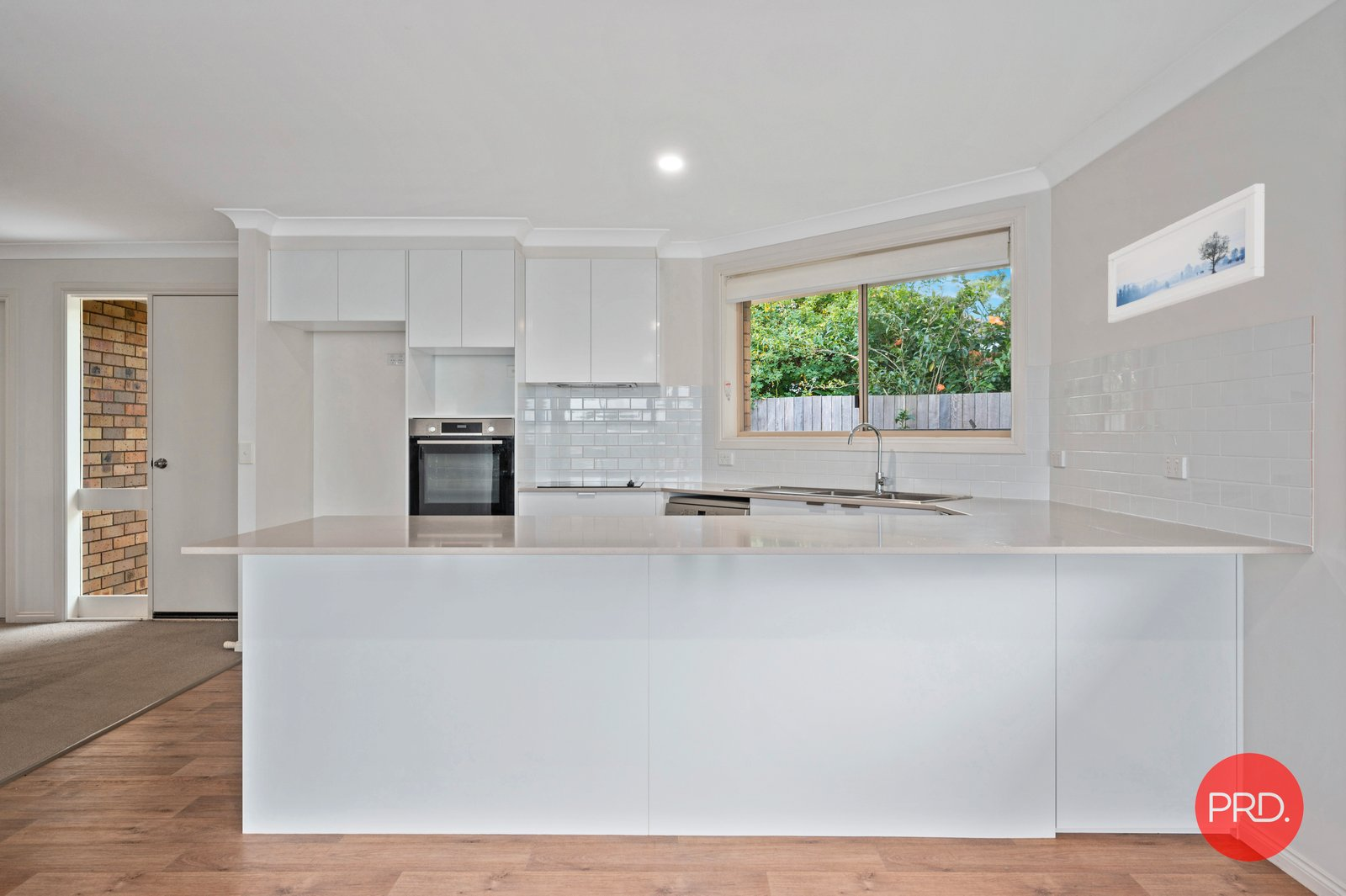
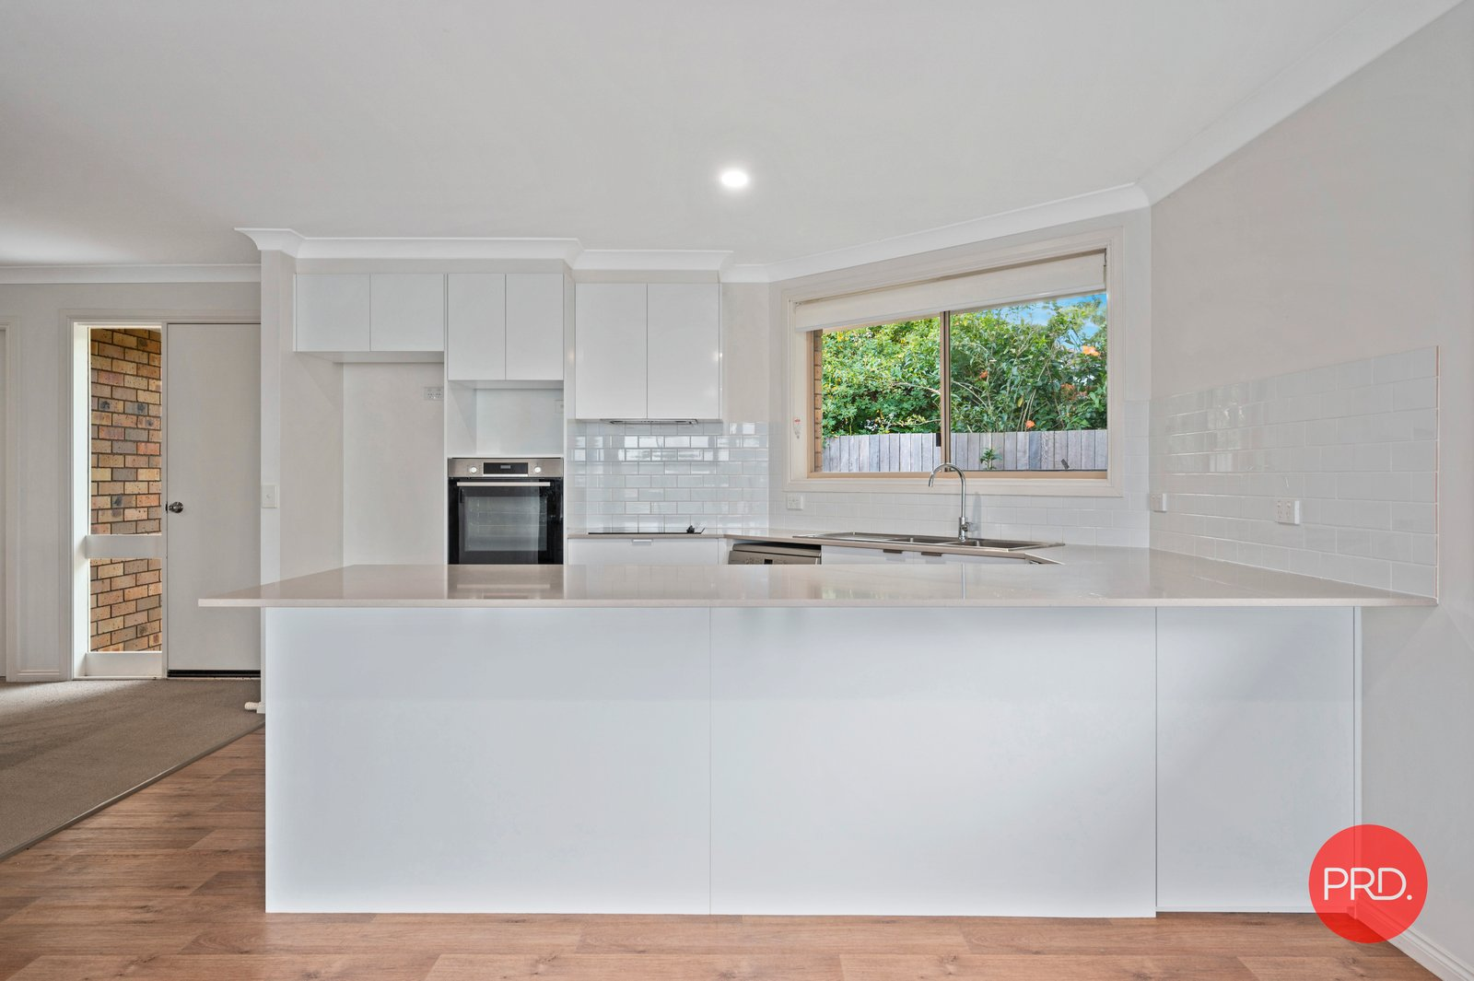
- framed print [1107,183,1265,324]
